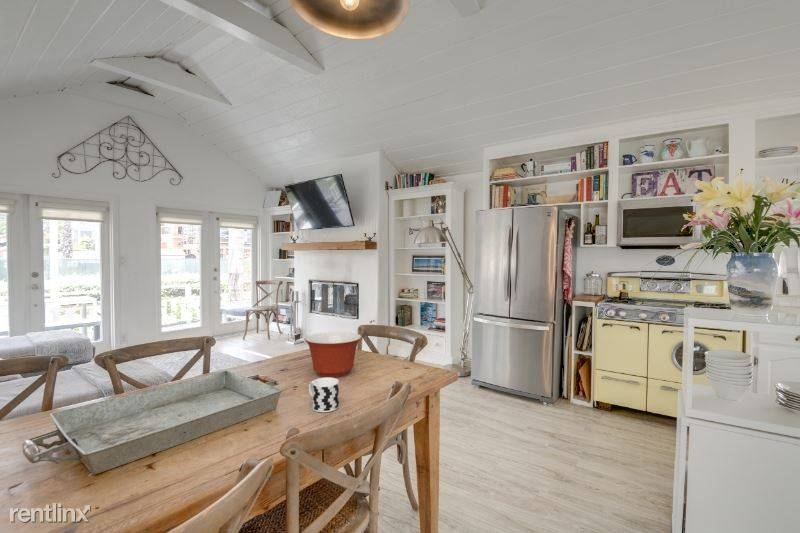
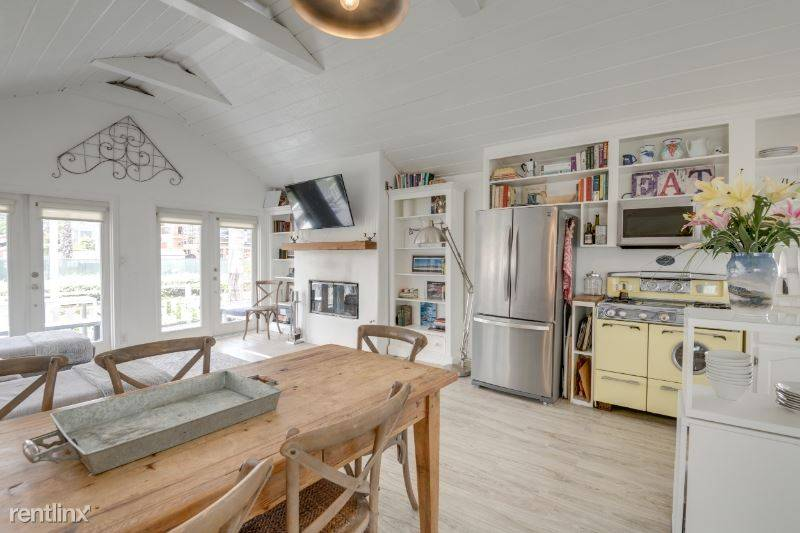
- cup [308,377,340,413]
- mixing bowl [303,331,363,378]
